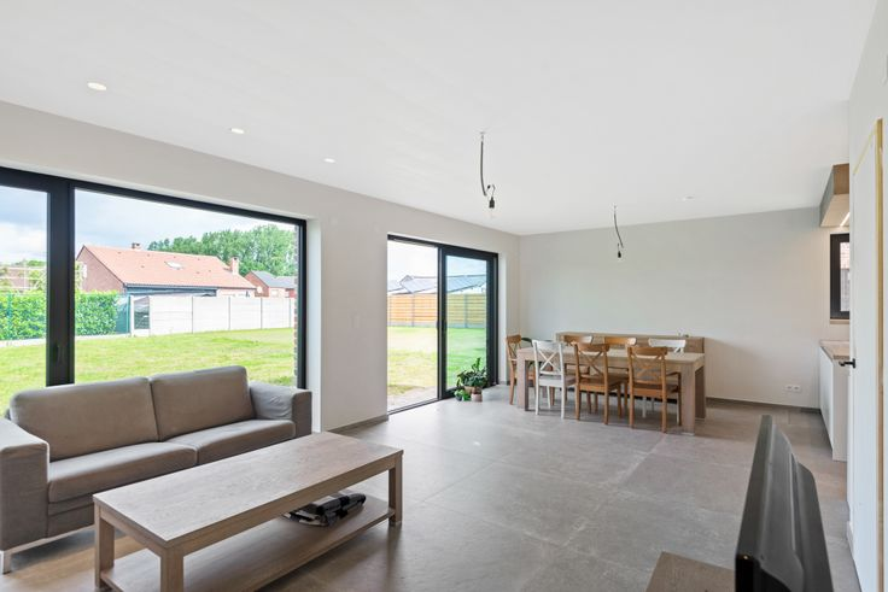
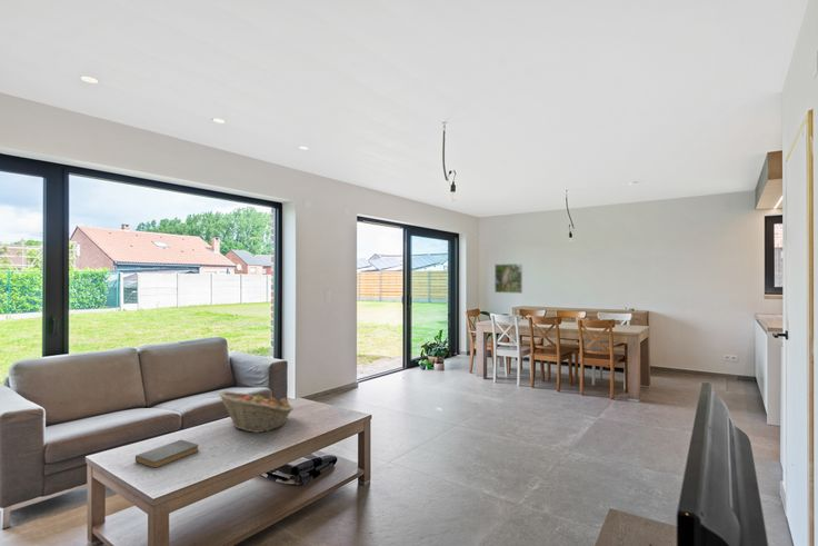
+ fruit basket [217,390,295,434]
+ book [134,439,200,469]
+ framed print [493,262,523,295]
